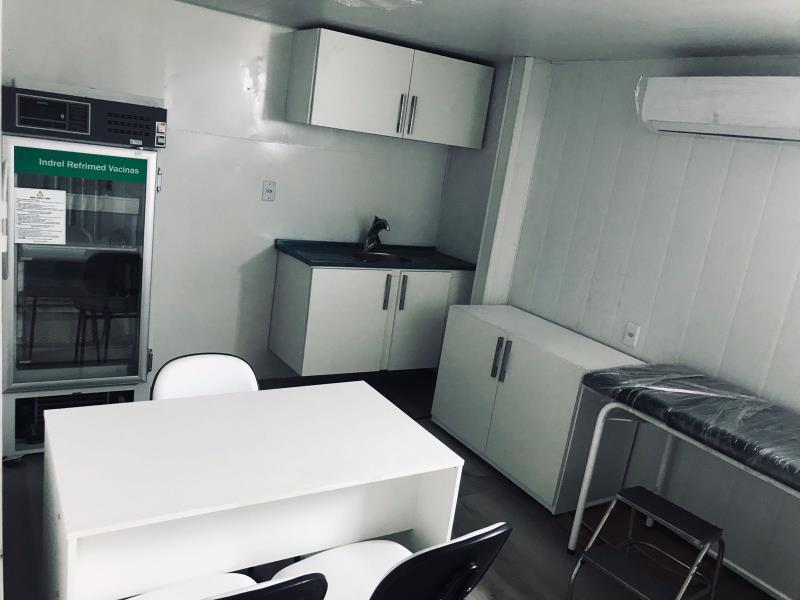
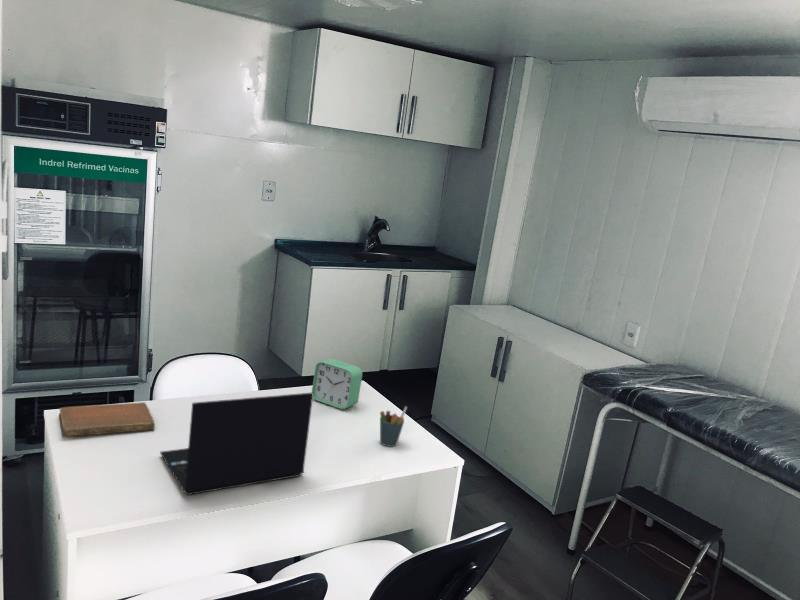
+ alarm clock [311,358,363,410]
+ notebook [58,402,156,438]
+ pen holder [379,405,408,448]
+ laptop [159,392,313,496]
